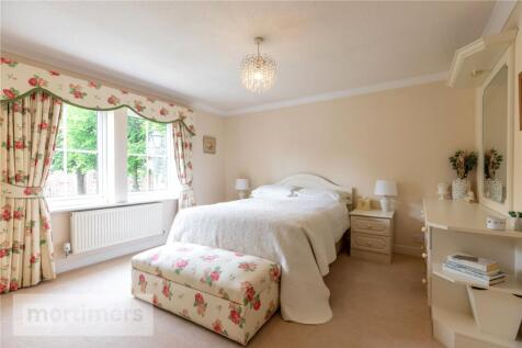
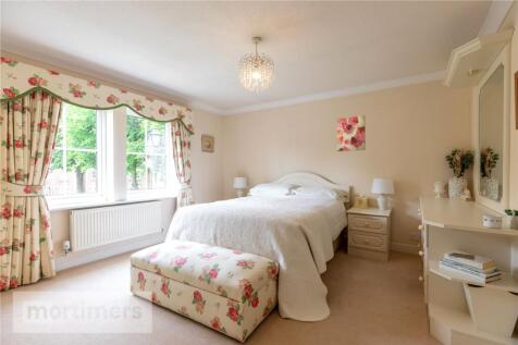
+ wall art [336,114,367,152]
